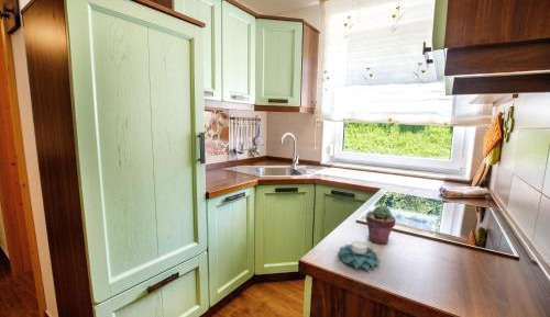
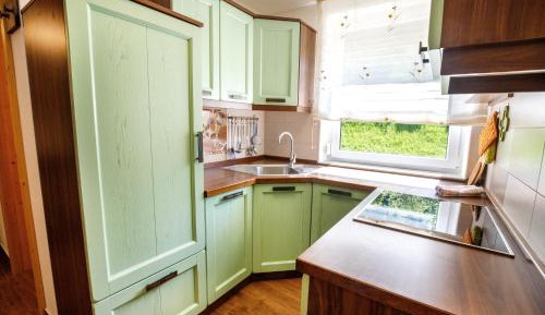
- potted succulent [365,205,397,245]
- candle holder [336,240,382,272]
